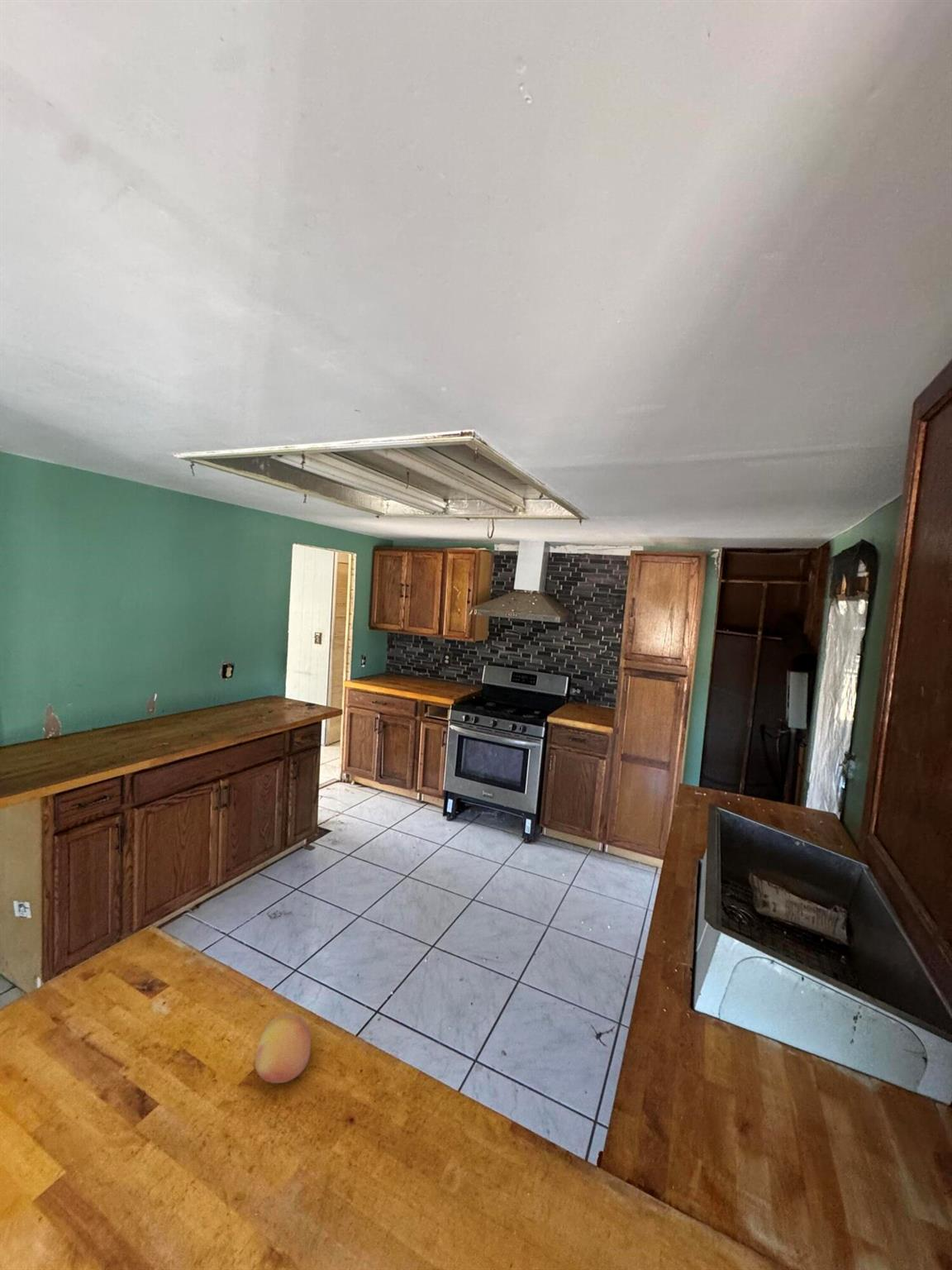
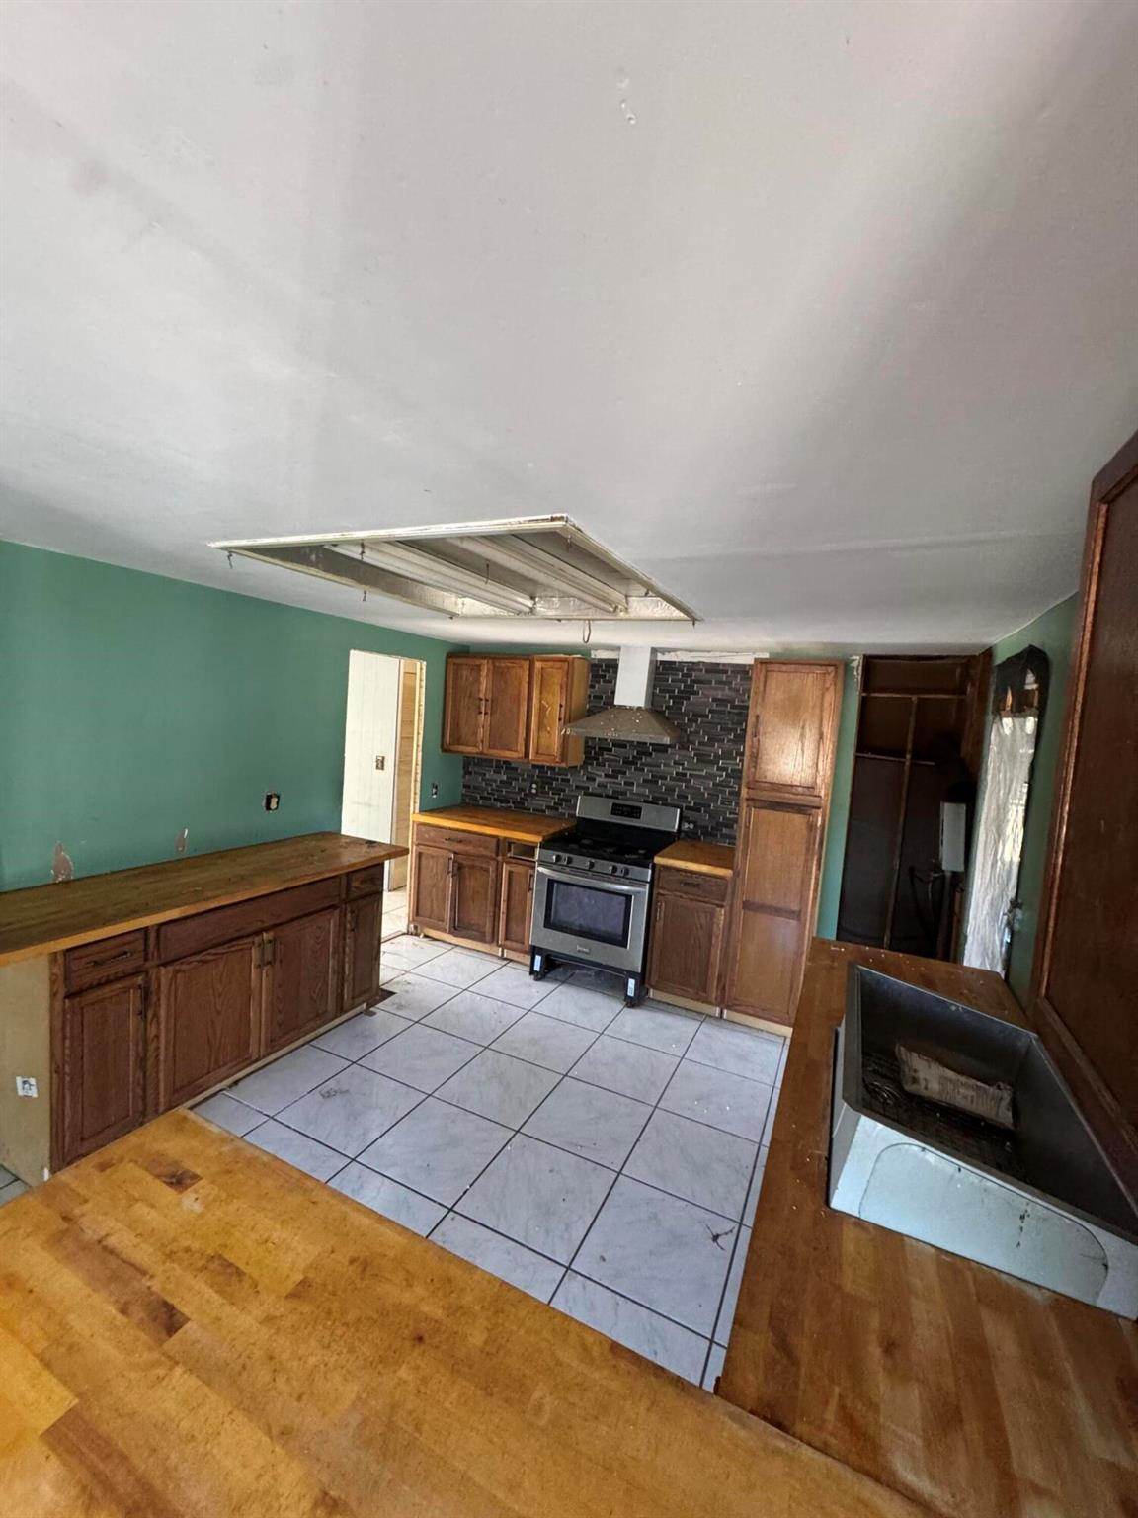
- fruit [255,1012,312,1084]
